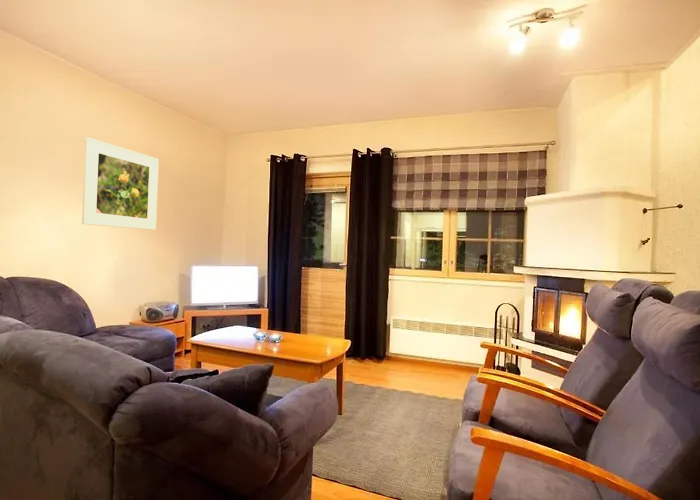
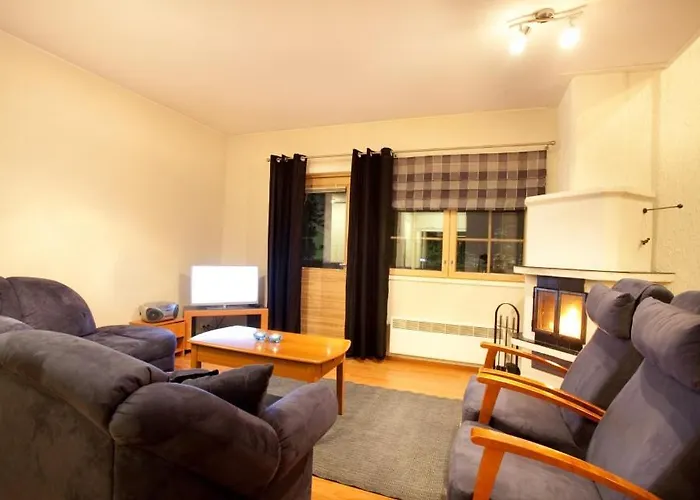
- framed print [81,136,160,231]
